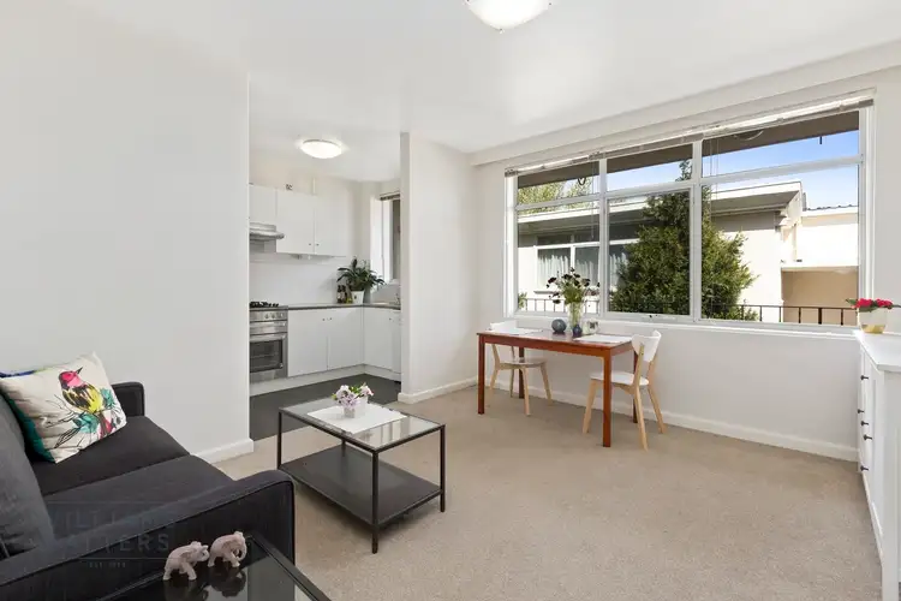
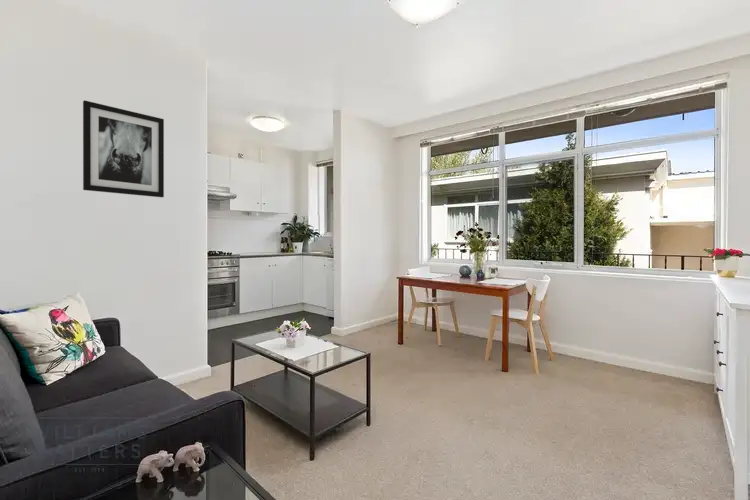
+ wall art [82,99,165,198]
